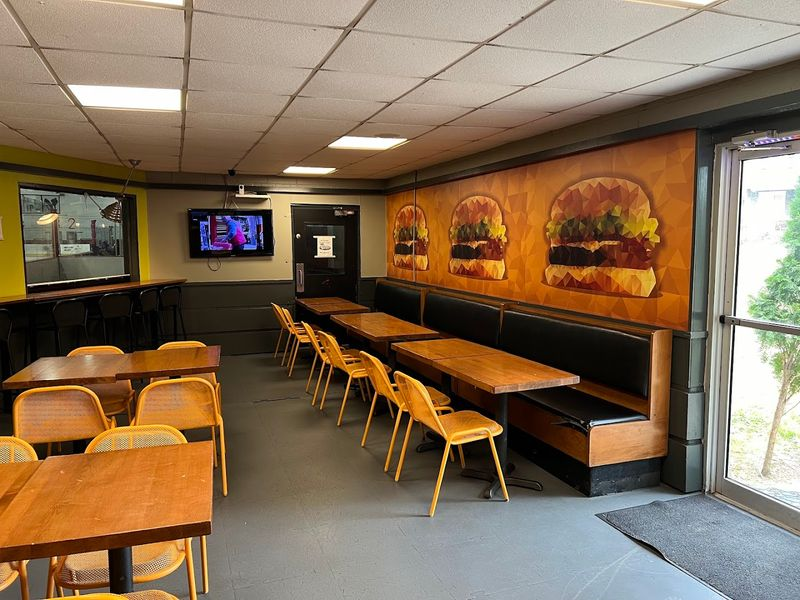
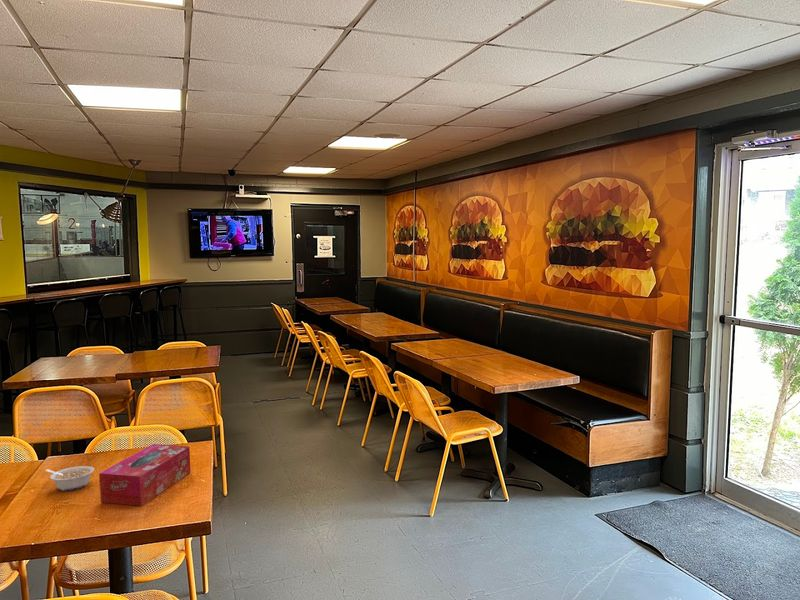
+ legume [45,465,95,492]
+ tissue box [98,443,192,507]
